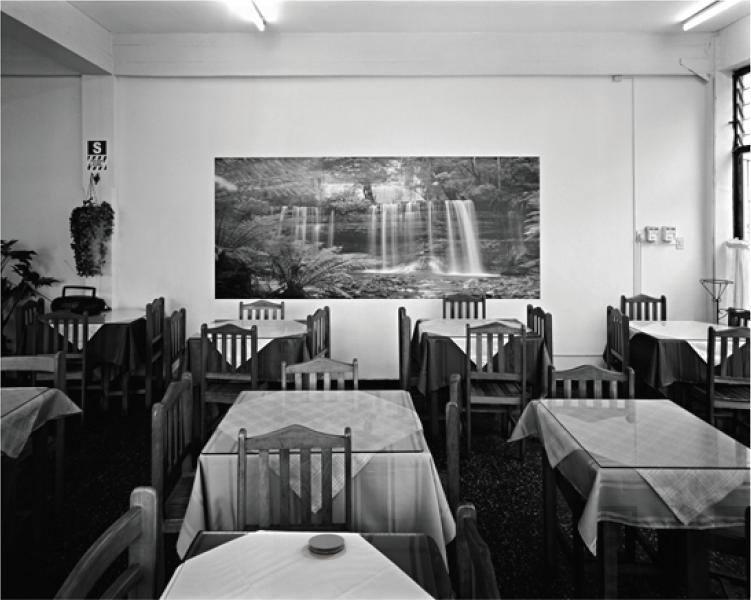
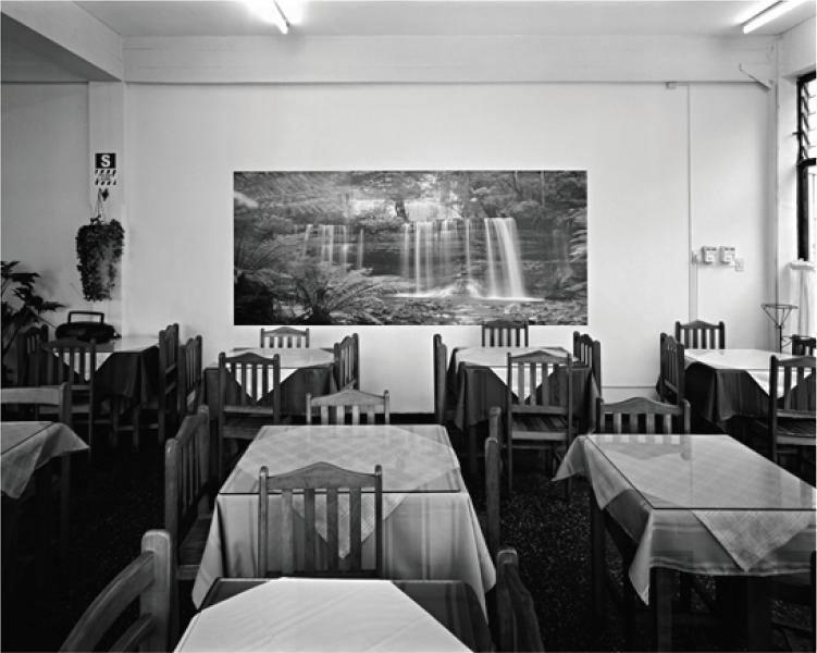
- coaster [307,533,346,555]
